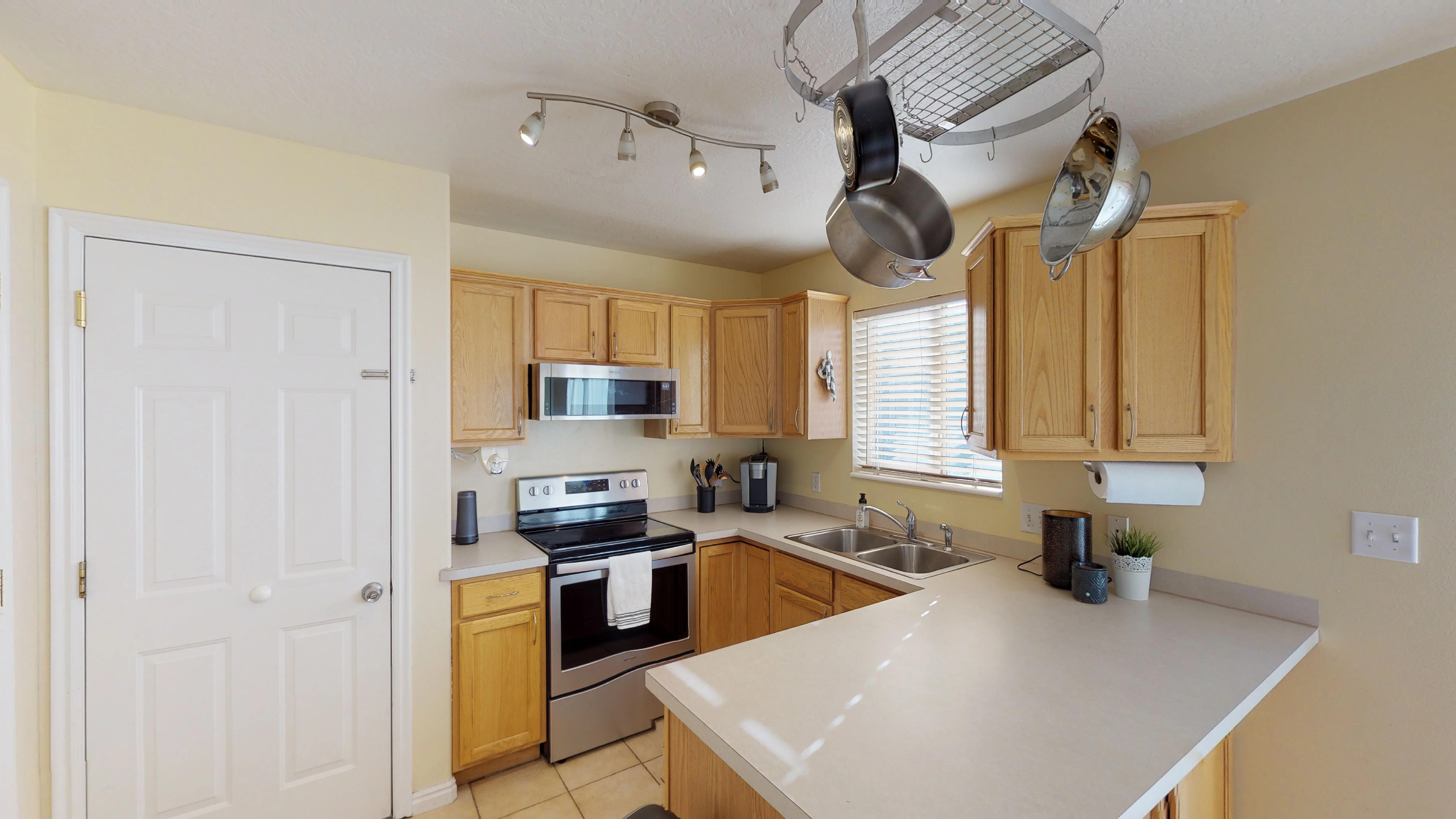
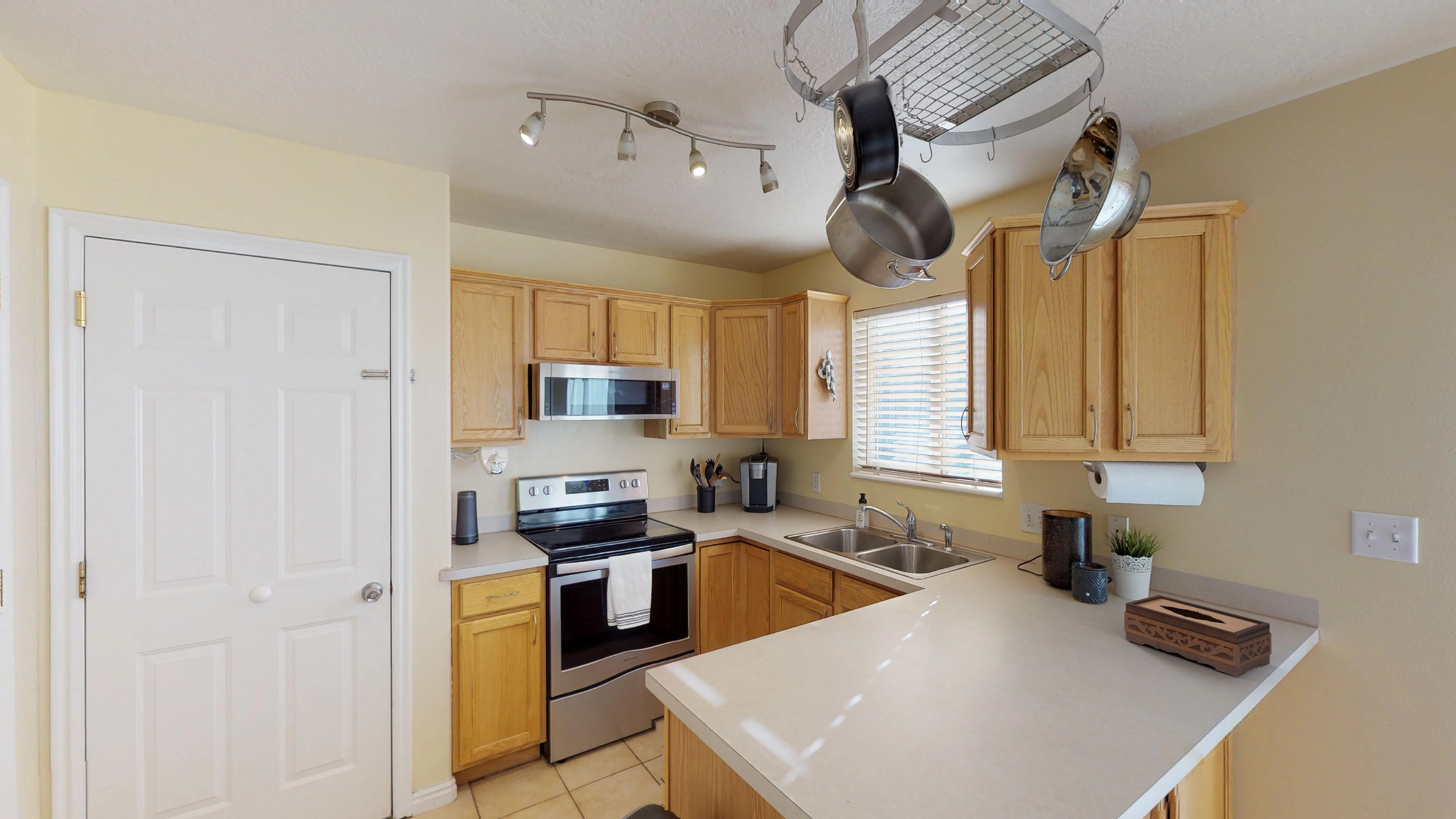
+ tissue box [1124,594,1272,677]
